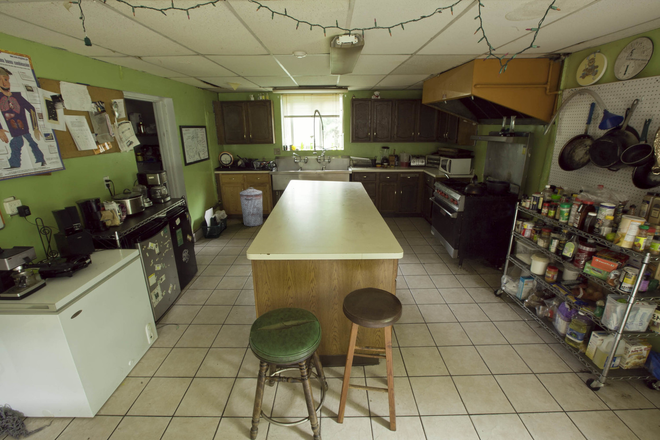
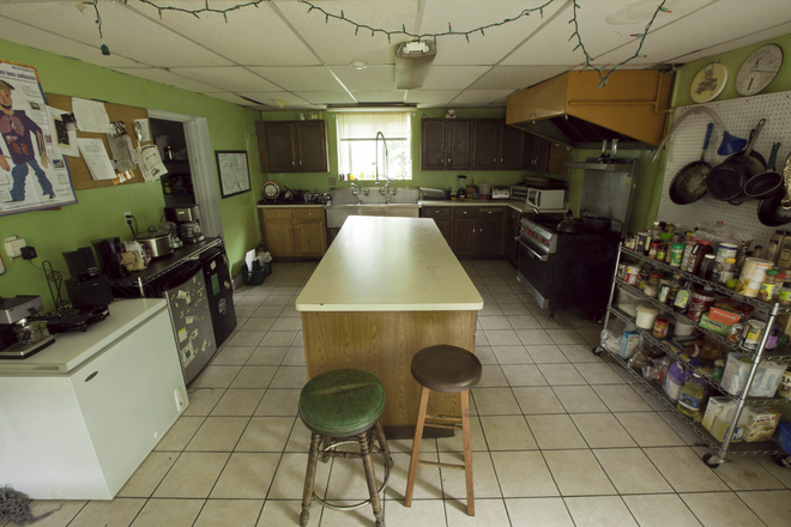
- trash can [239,187,264,227]
